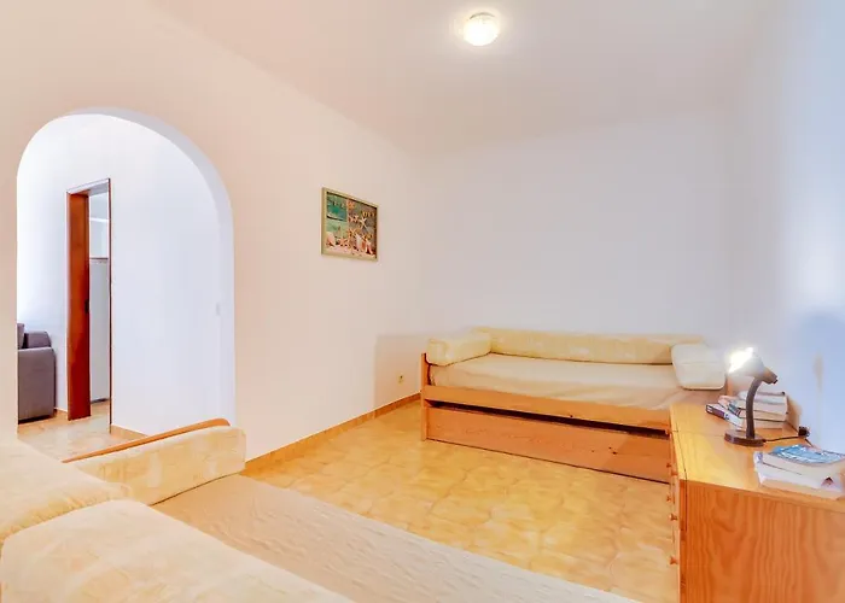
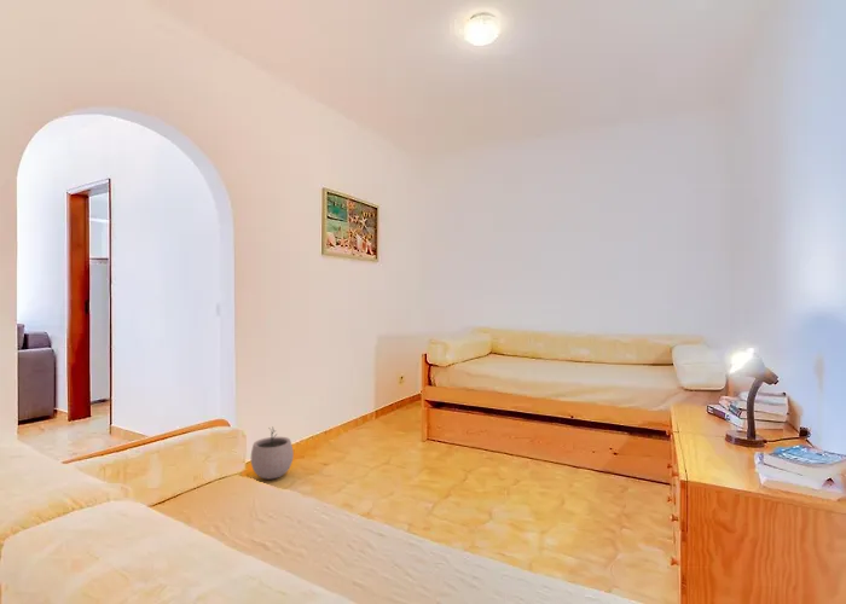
+ plant pot [250,426,295,481]
